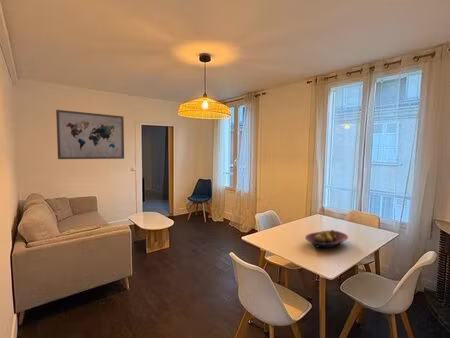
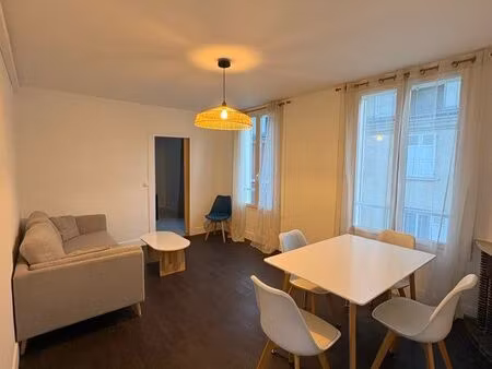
- fruit bowl [304,229,349,249]
- wall art [55,109,125,160]
